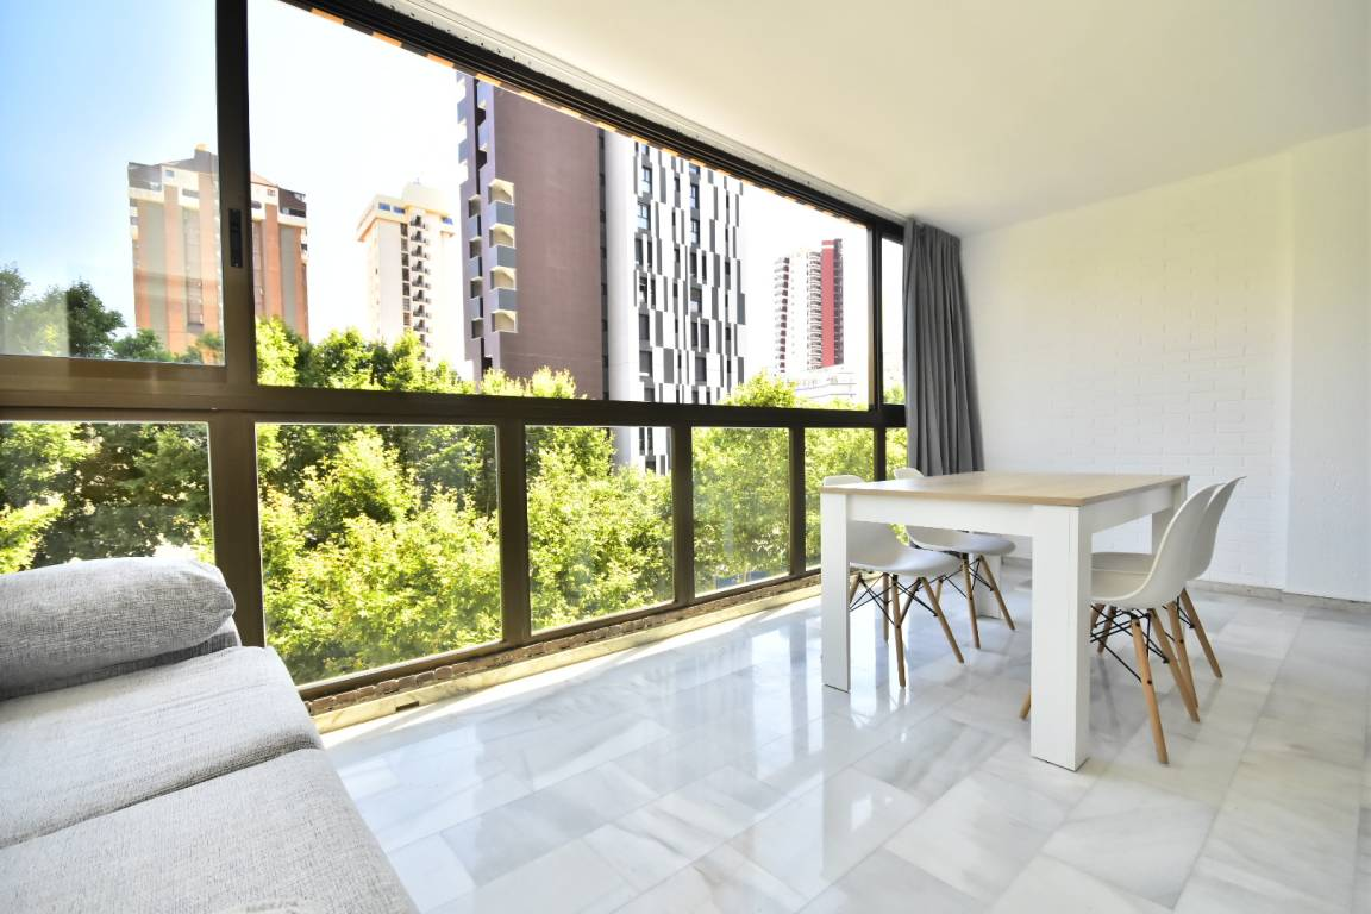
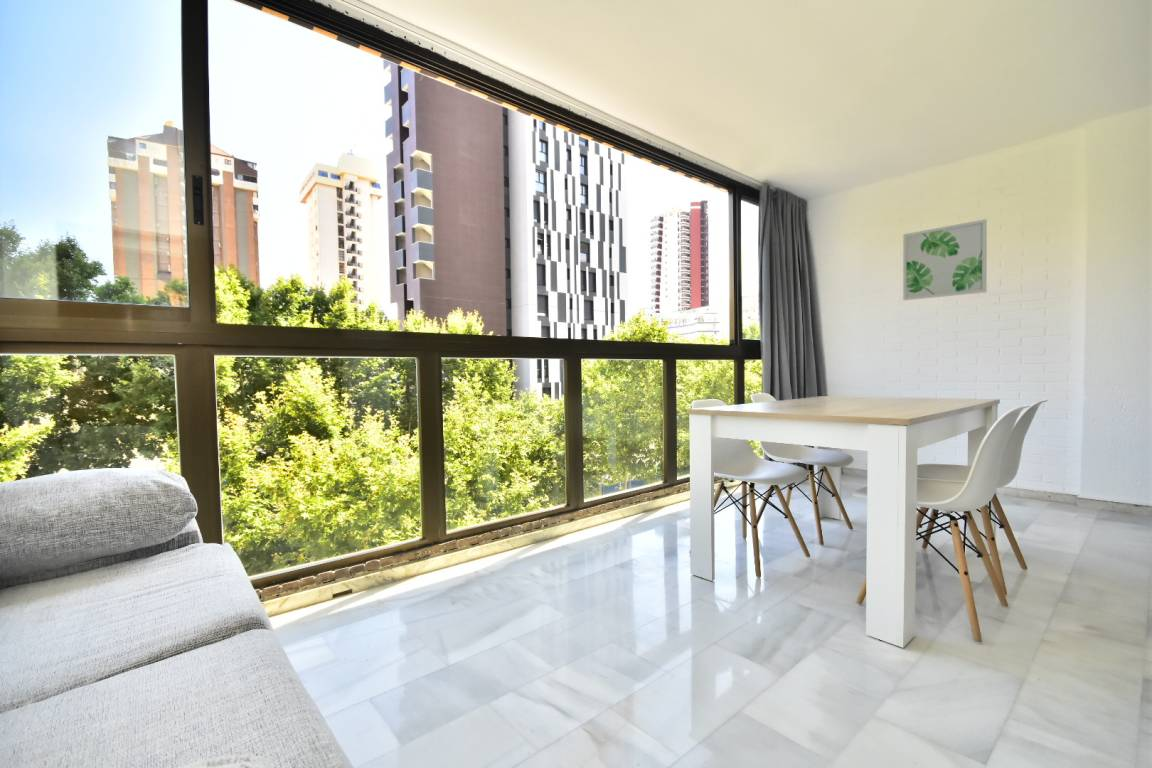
+ wall art [902,218,988,301]
